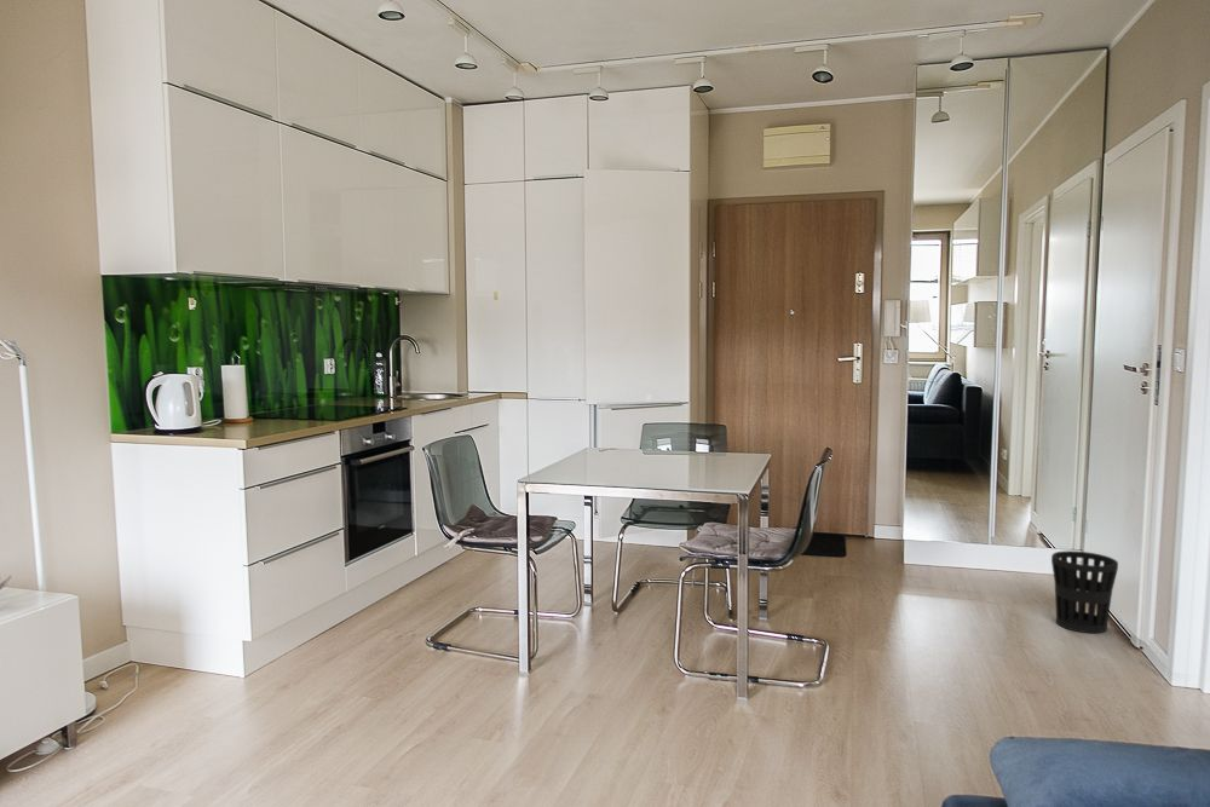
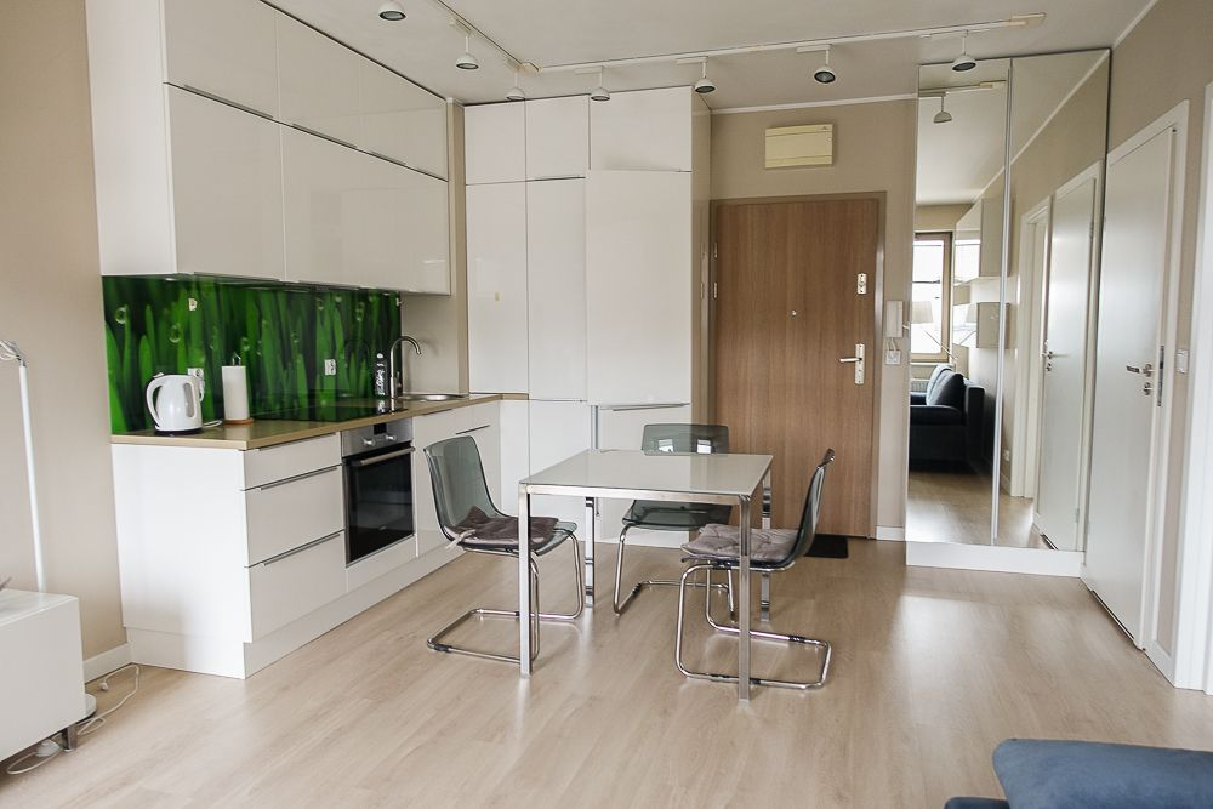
- wastebasket [1050,549,1119,634]
